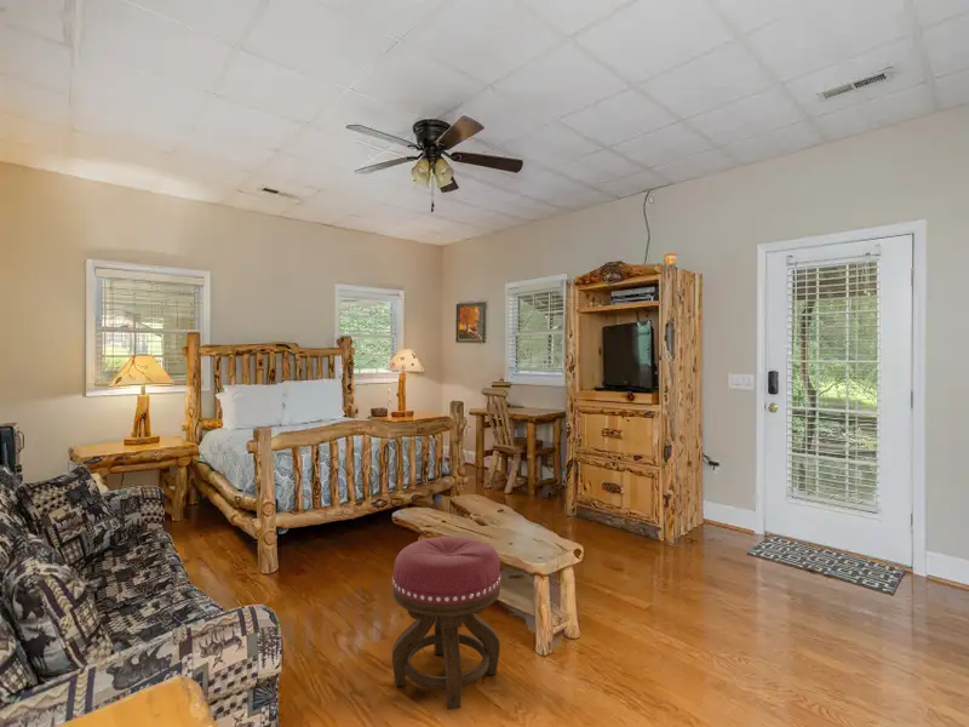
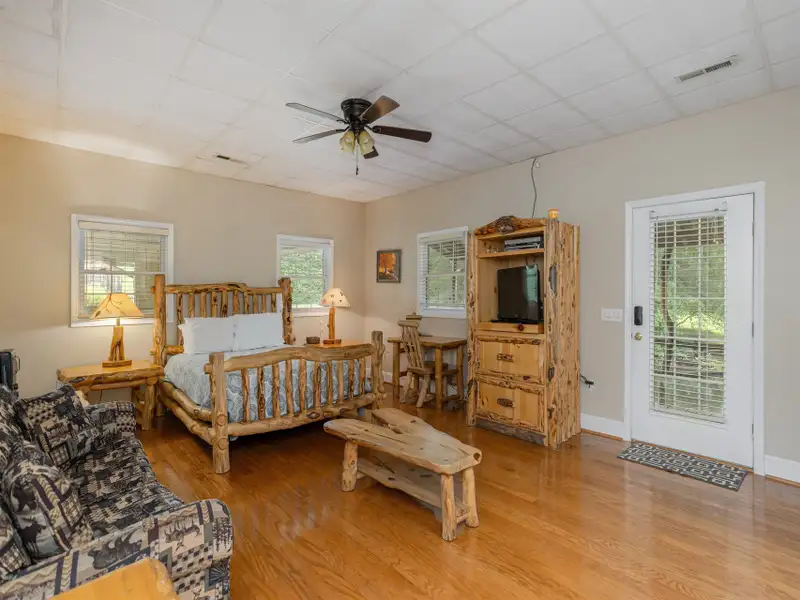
- ottoman [391,536,501,711]
